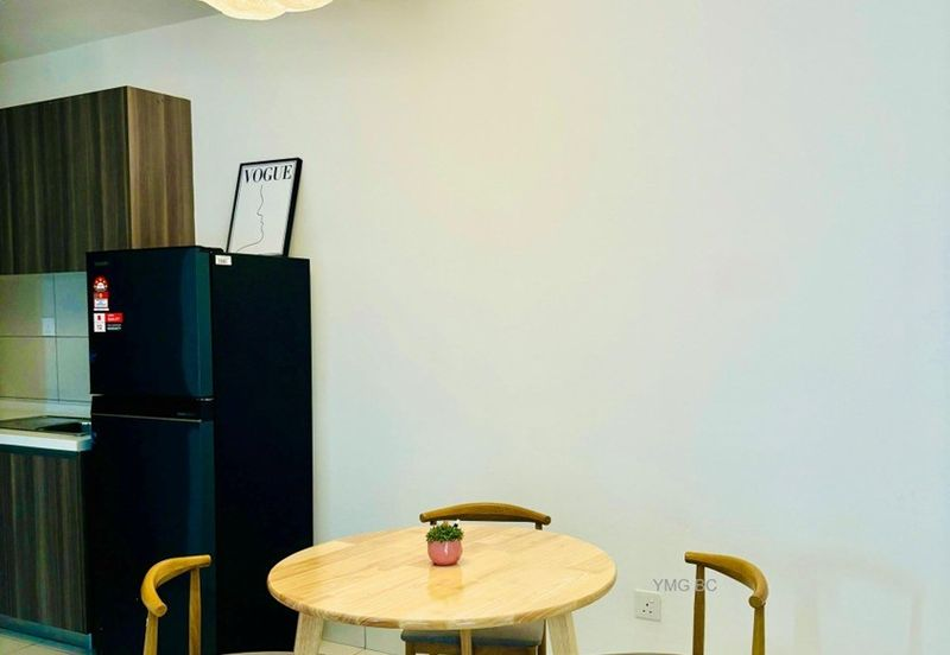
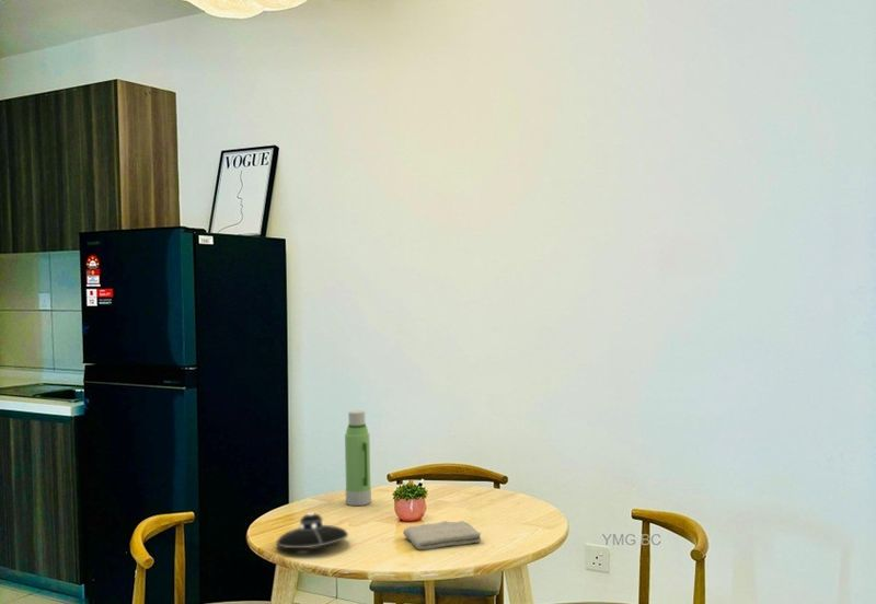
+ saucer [275,512,349,549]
+ washcloth [402,520,482,551]
+ water bottle [344,409,372,507]
